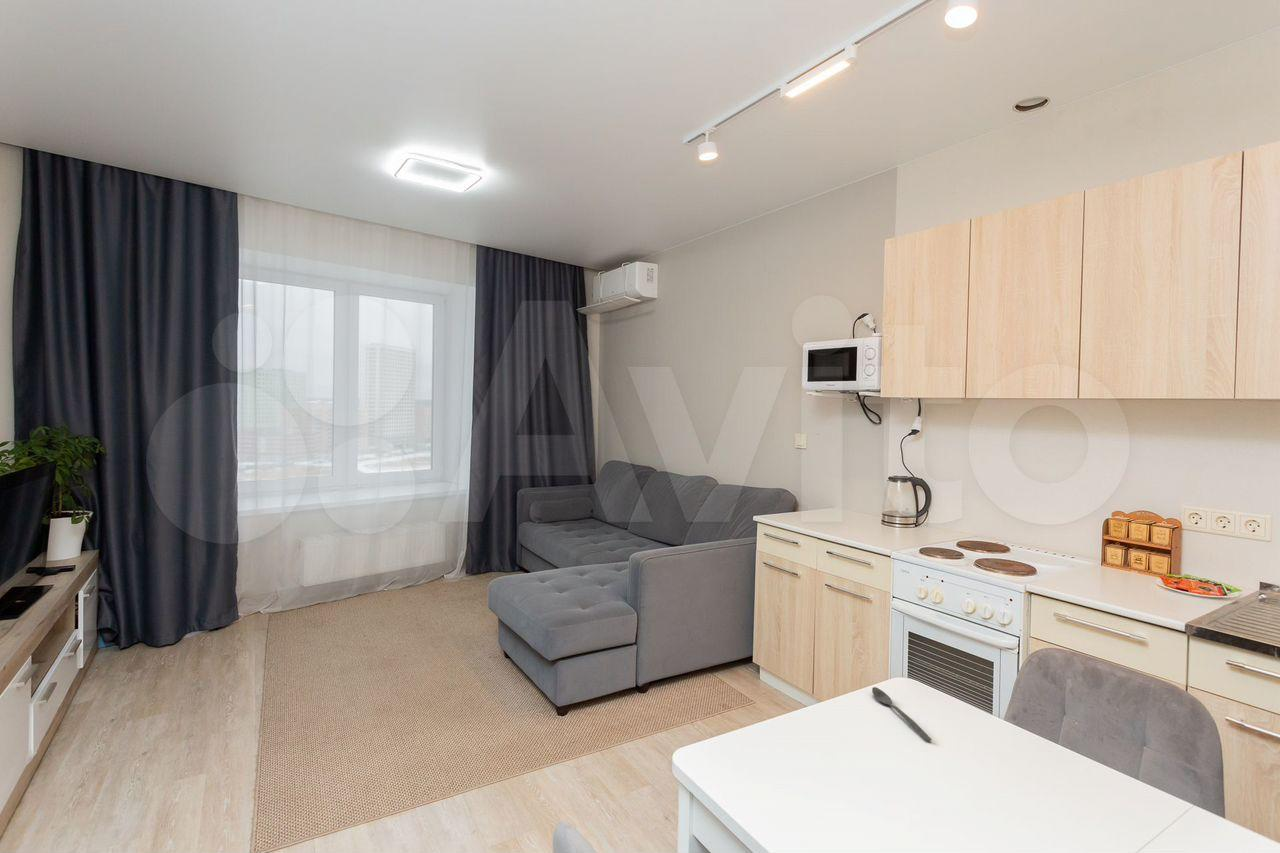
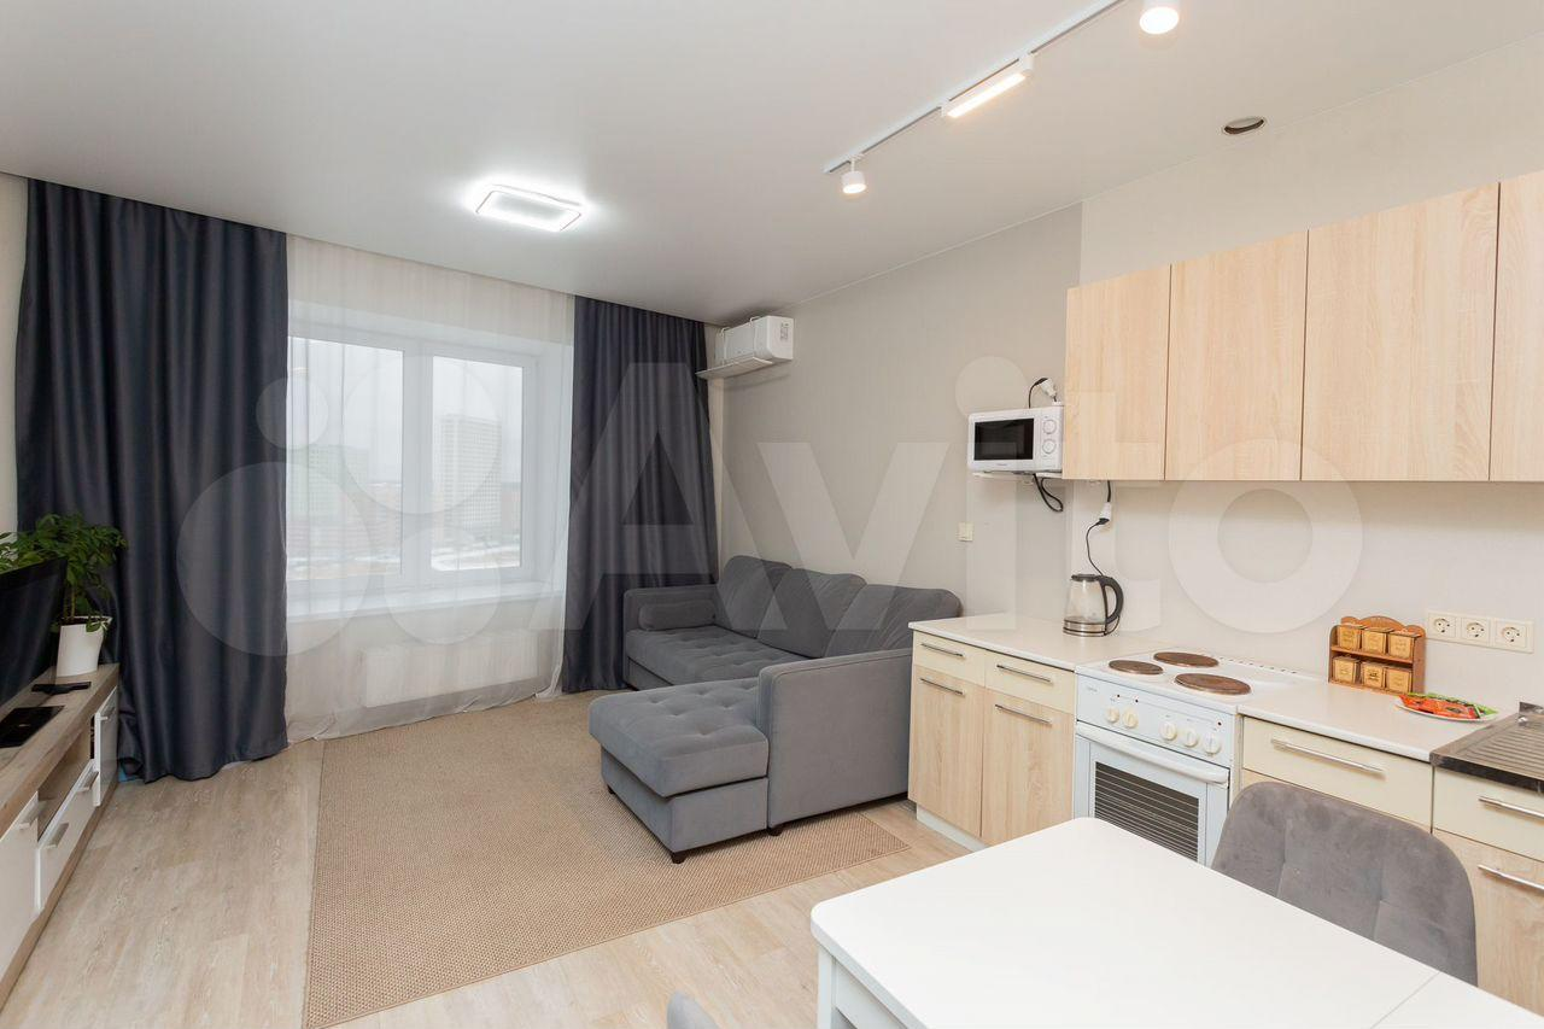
- spoon [871,686,932,742]
